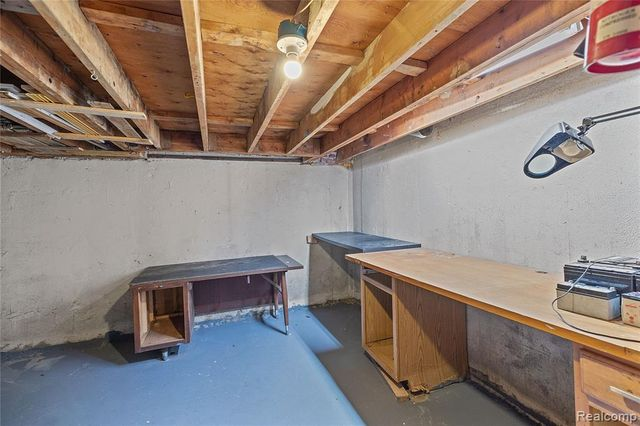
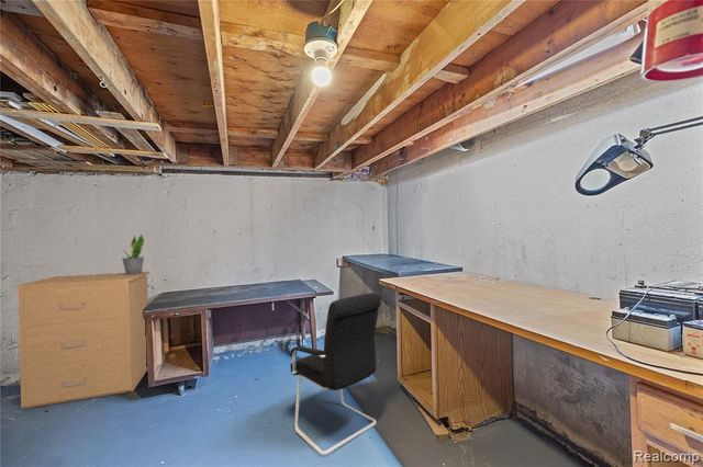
+ filing cabinet [13,271,150,410]
+ potted plant [122,234,145,275]
+ office chair [289,292,382,456]
